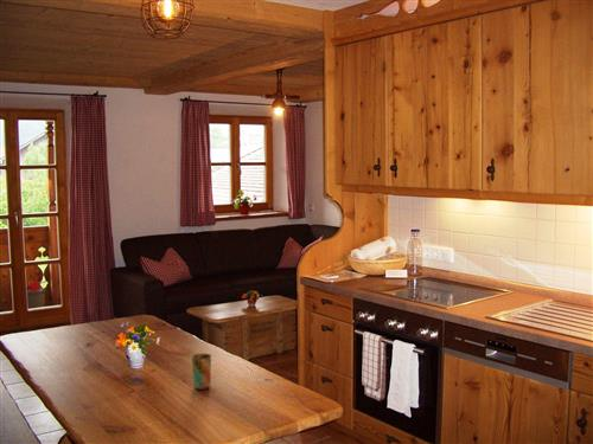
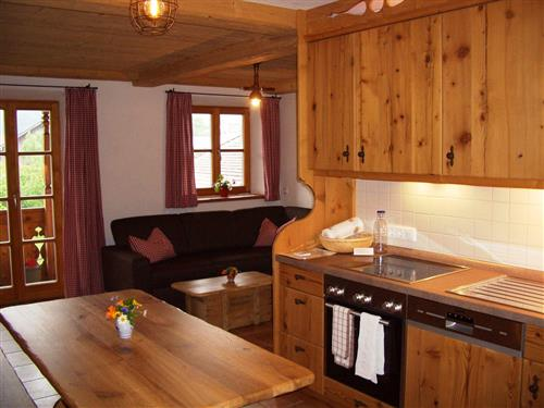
- cup [191,353,212,391]
